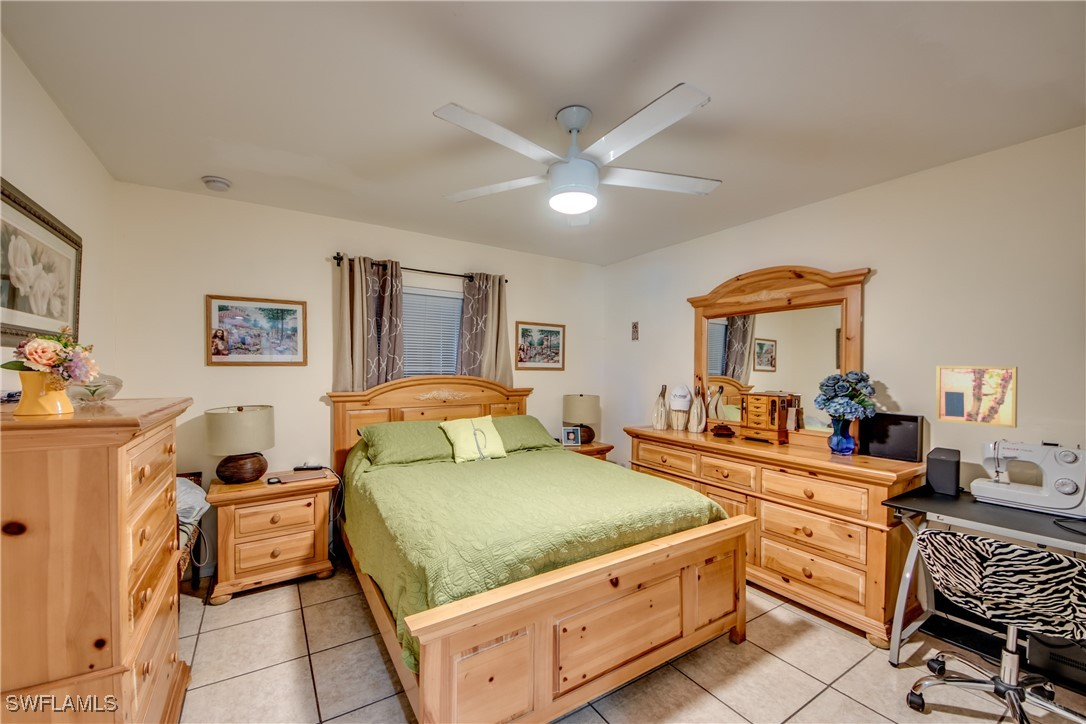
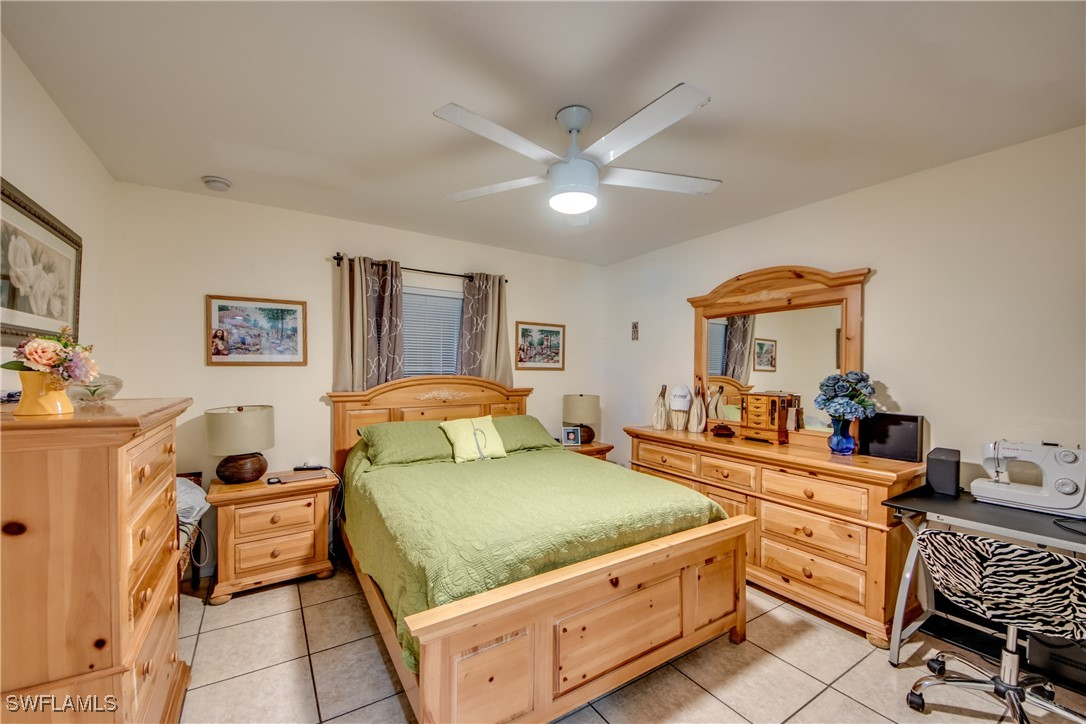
- wall art [935,365,1019,429]
